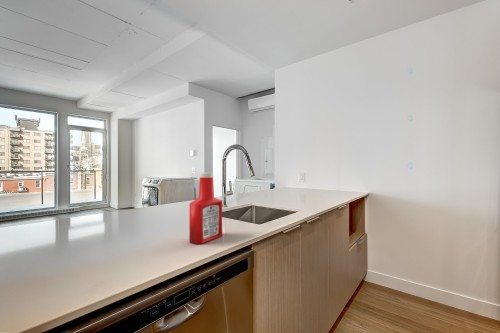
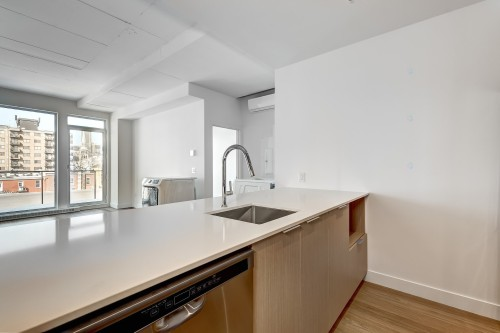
- soap bottle [188,172,223,245]
